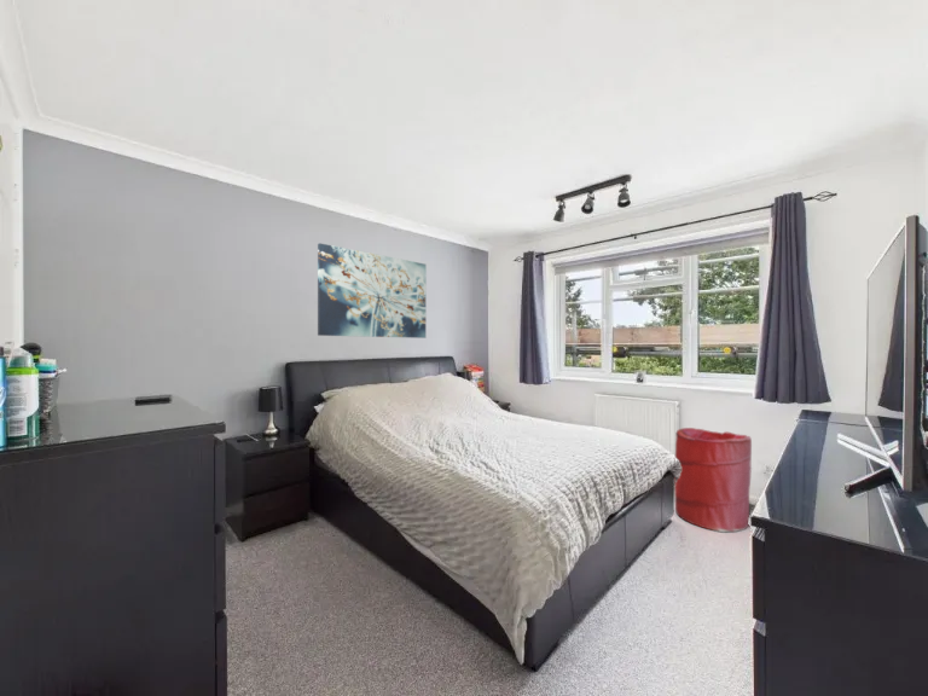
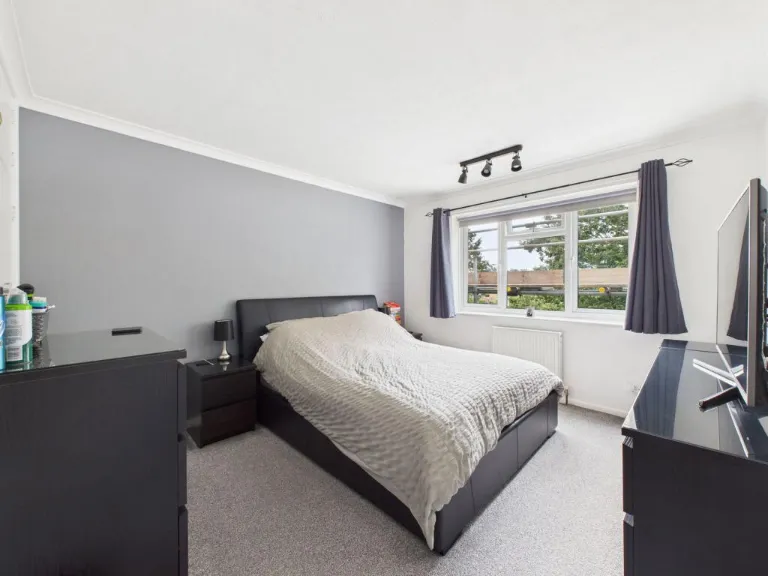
- wall art [317,242,428,340]
- laundry hamper [674,427,753,533]
